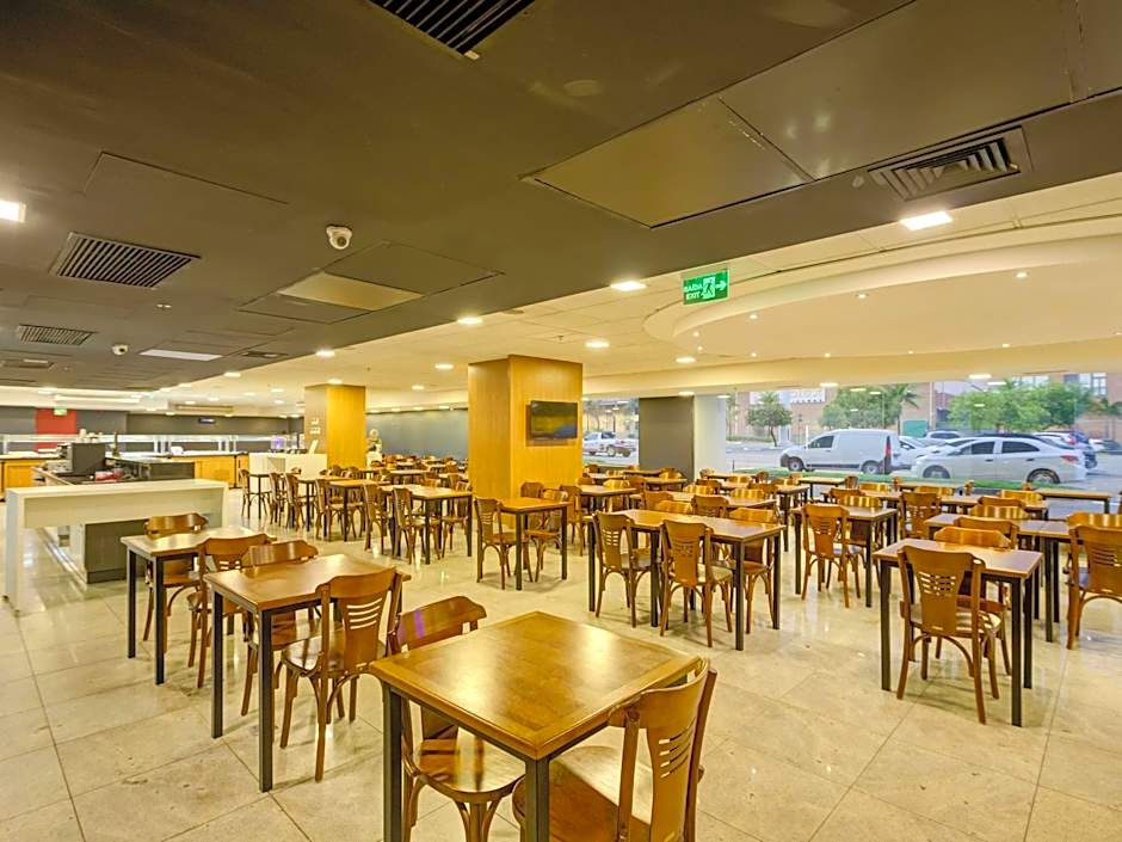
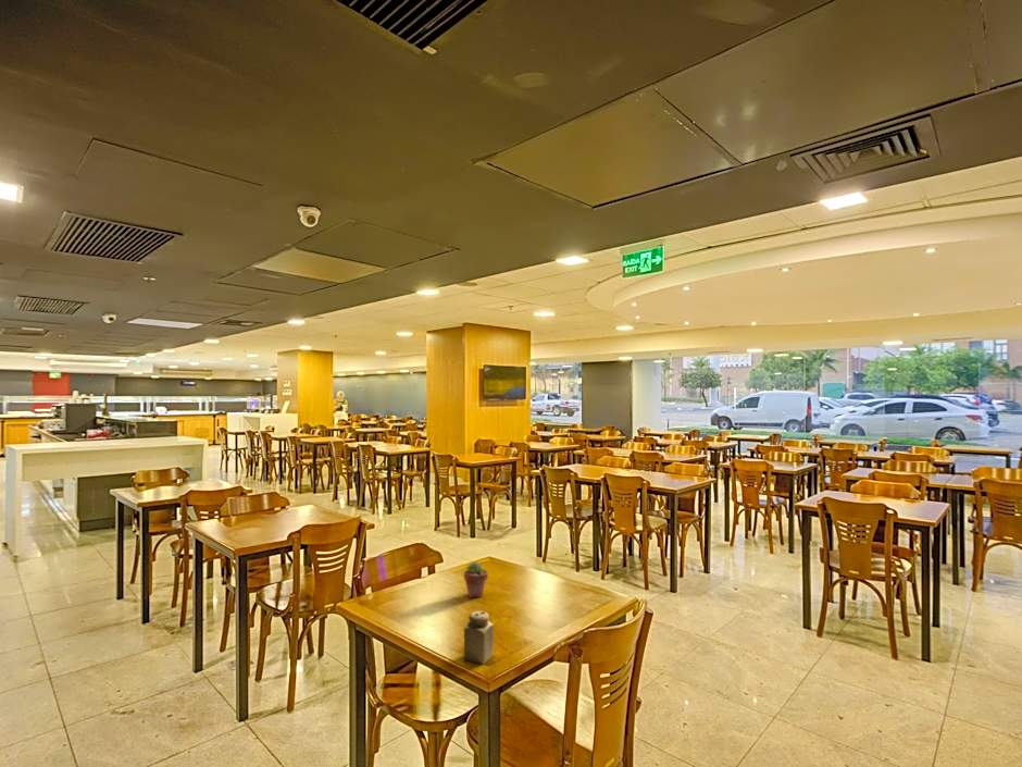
+ salt shaker [463,610,495,666]
+ potted succulent [463,561,489,598]
